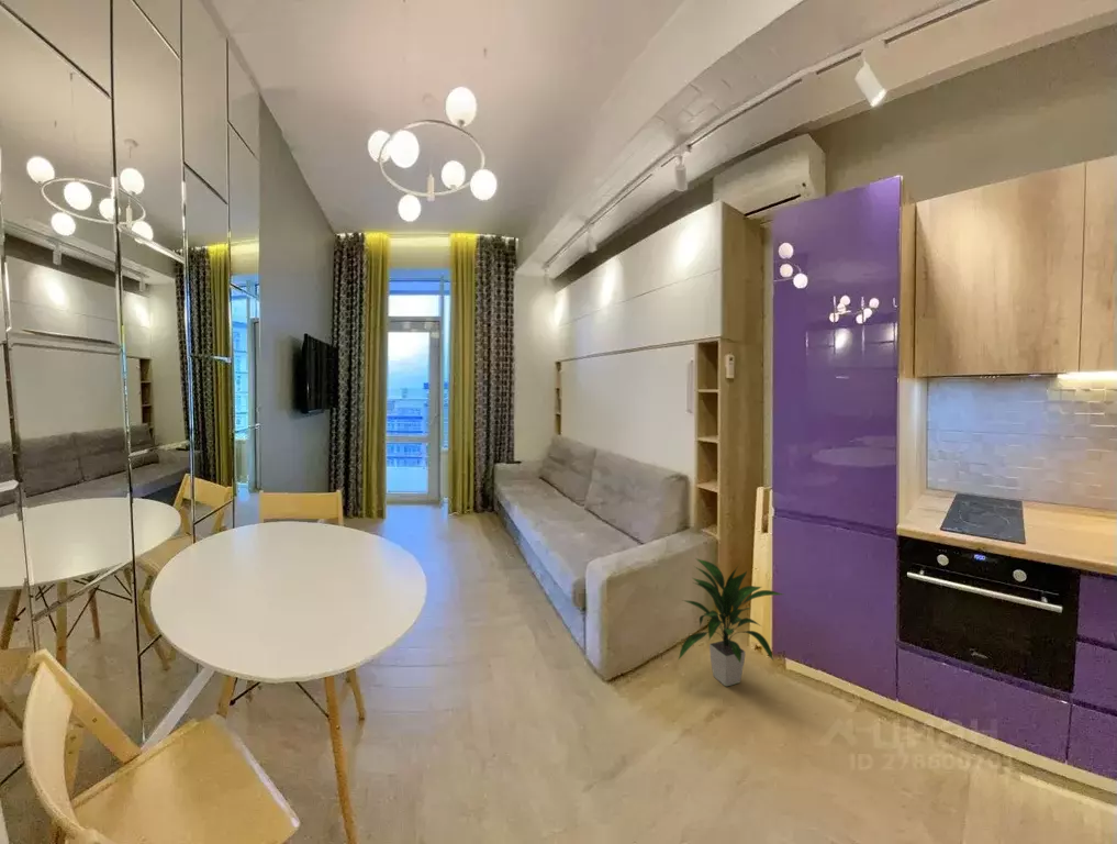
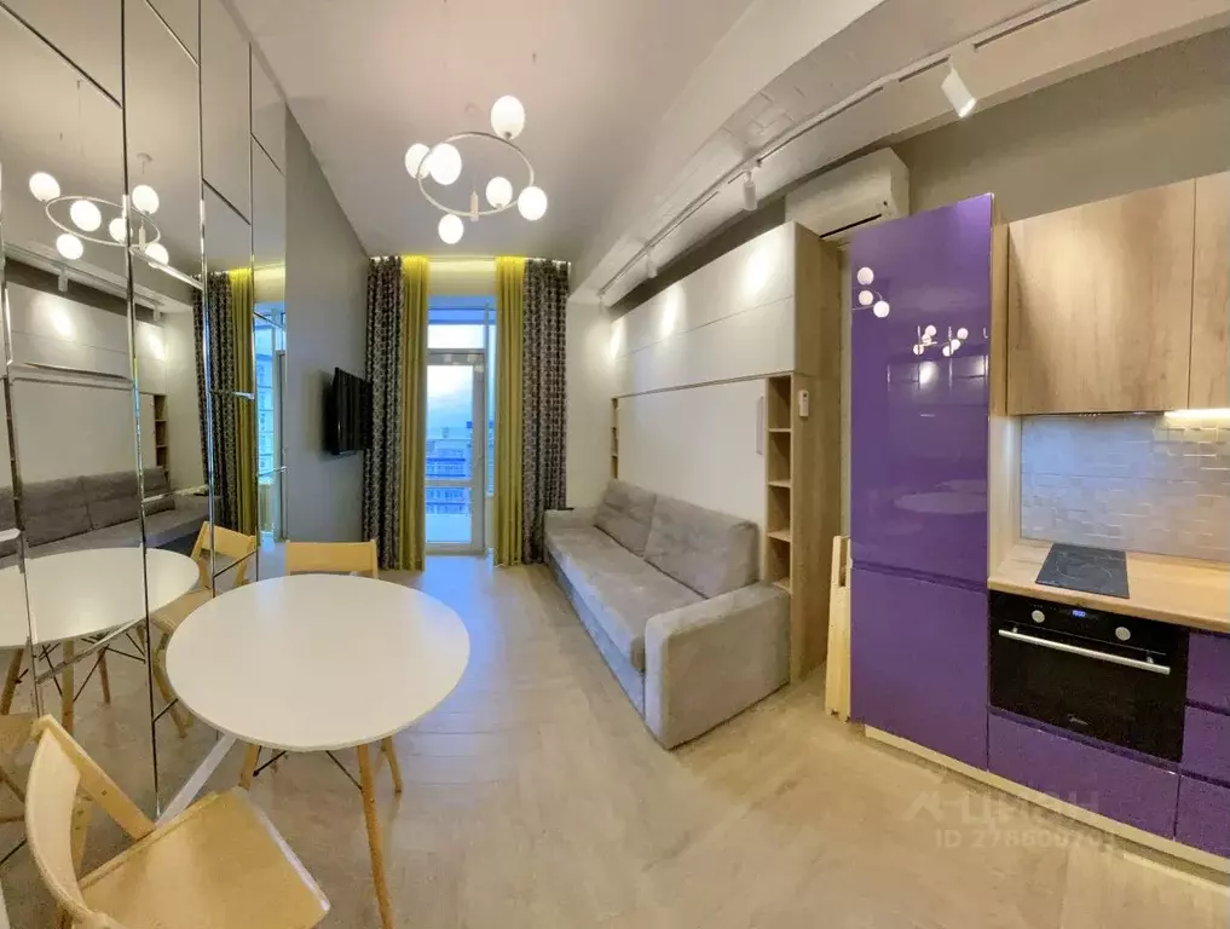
- indoor plant [677,557,784,688]
